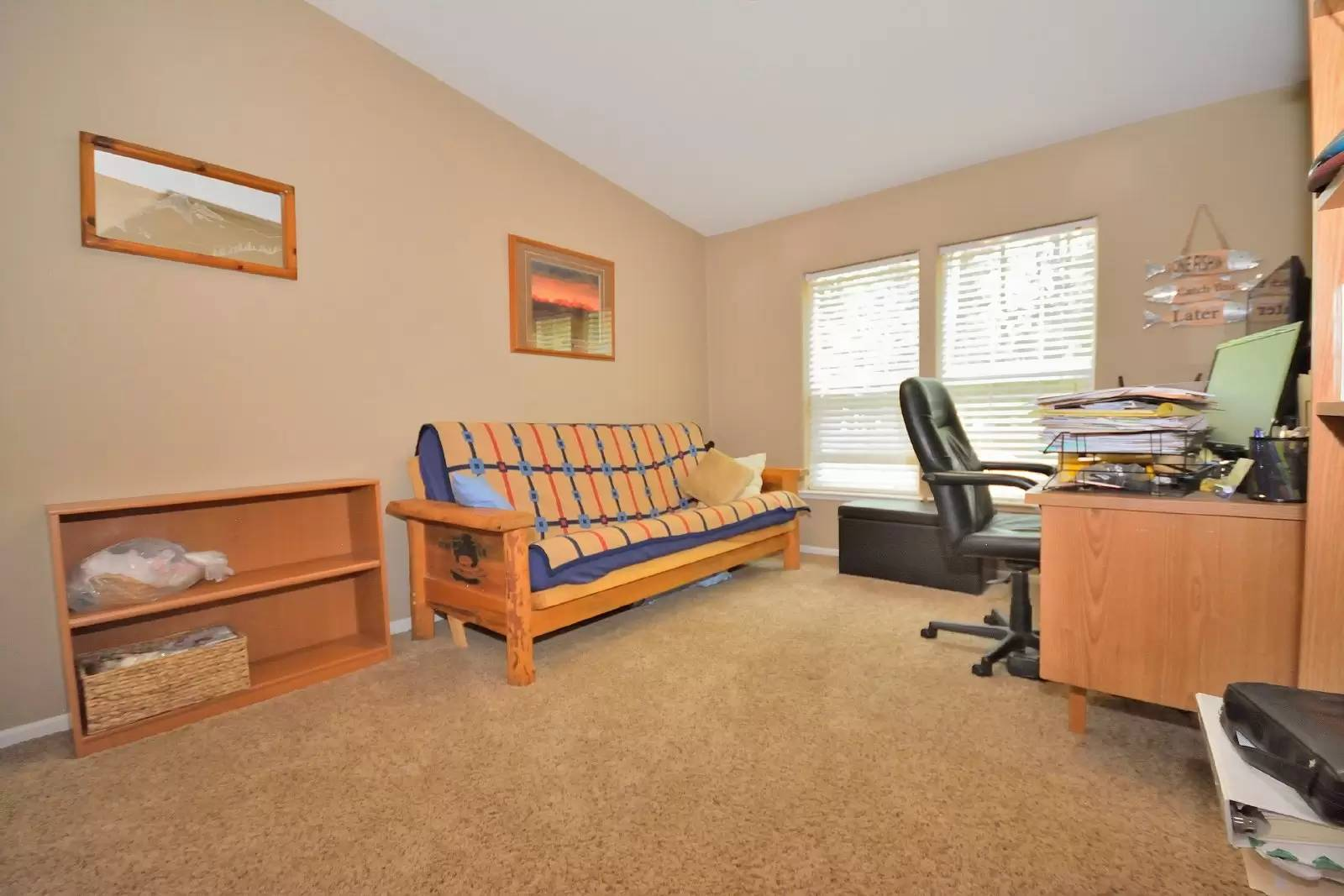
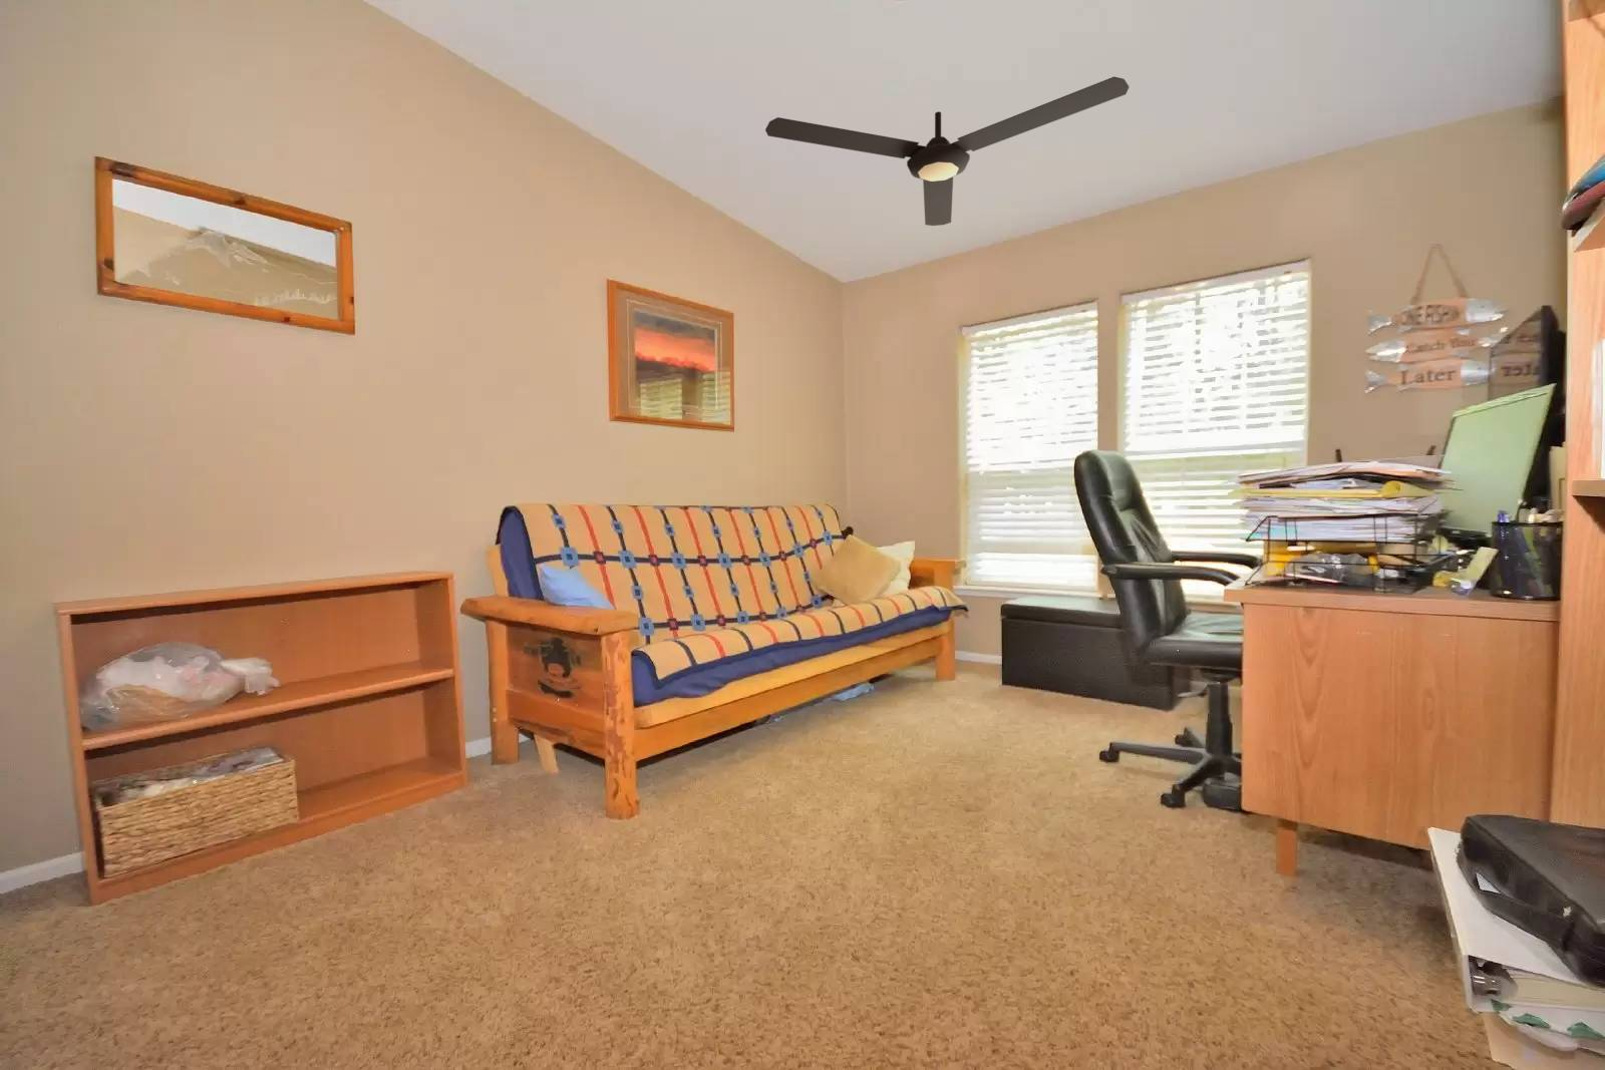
+ ceiling fan [764,75,1131,227]
